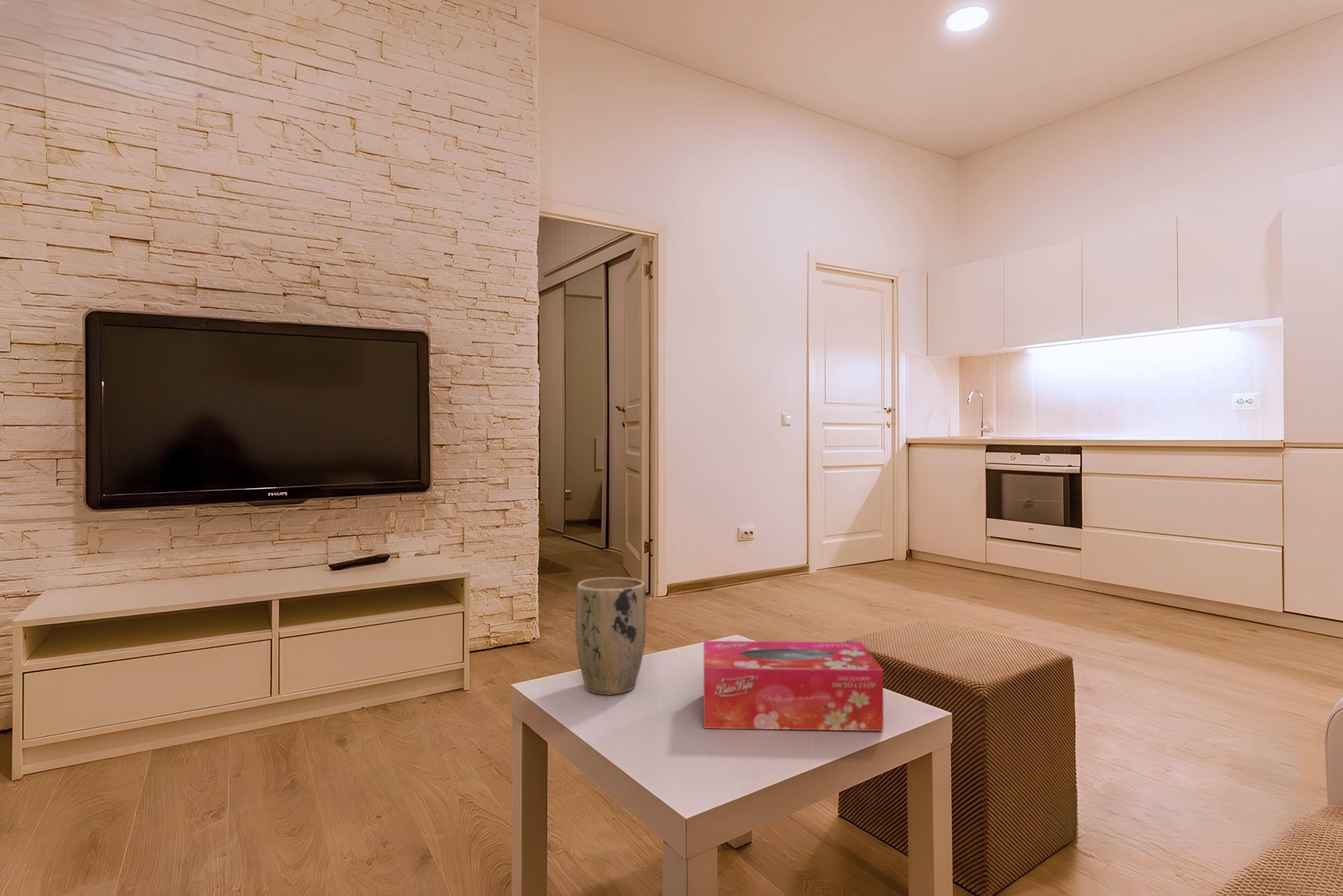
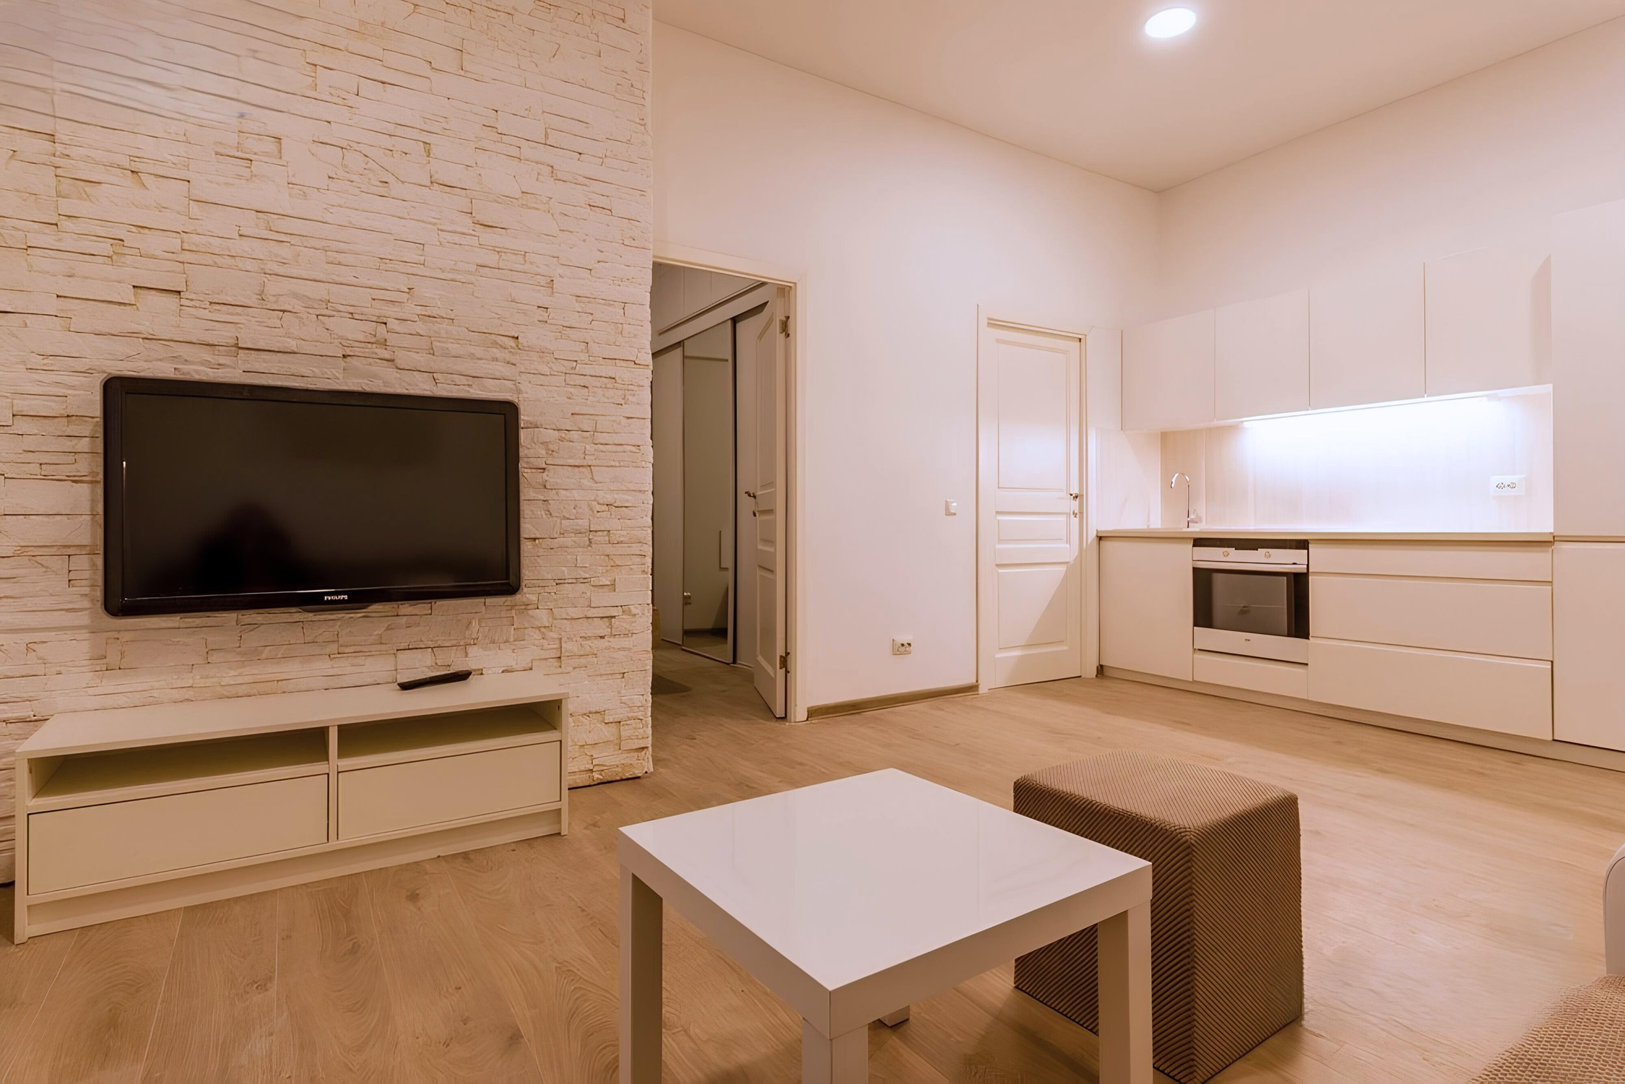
- tissue box [703,640,884,732]
- plant pot [575,576,646,696]
